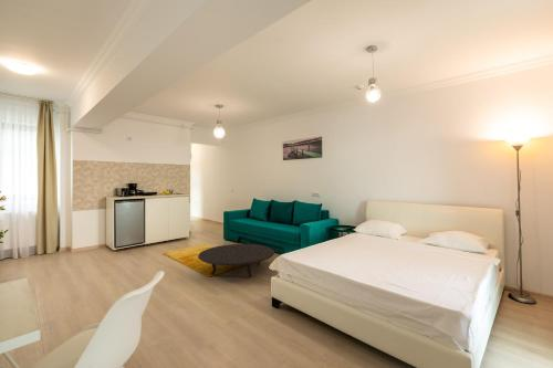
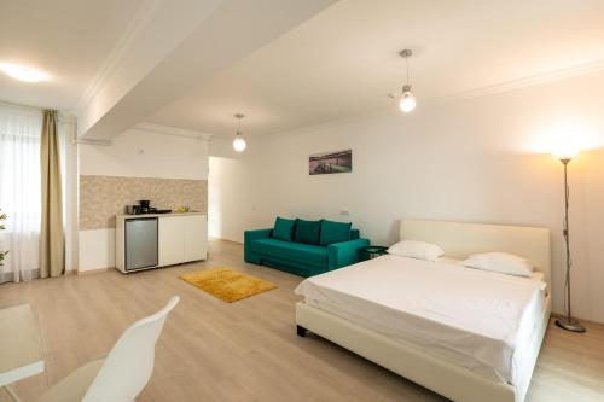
- table [197,243,275,278]
